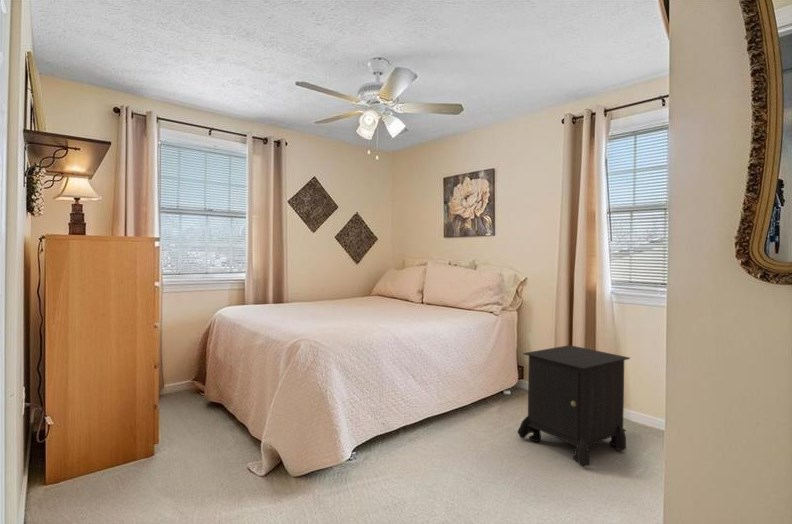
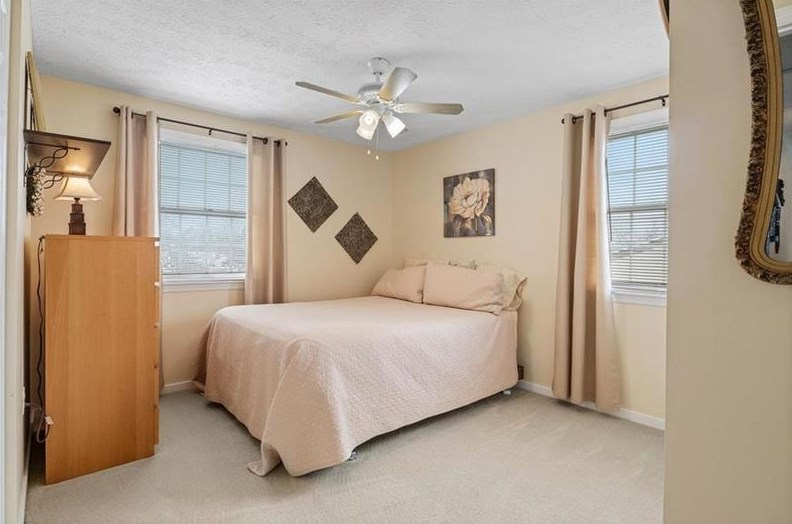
- nightstand [517,344,631,468]
